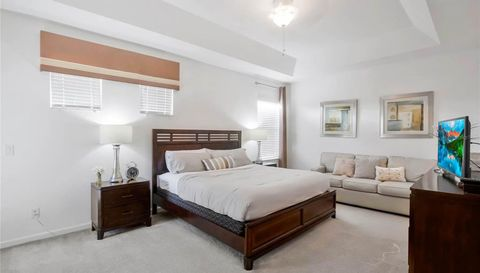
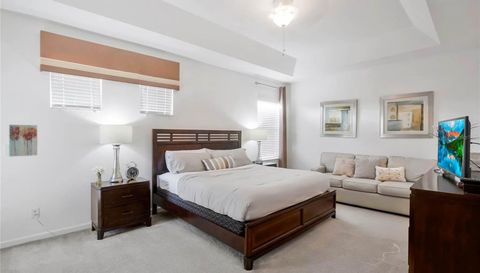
+ wall art [8,124,38,157]
